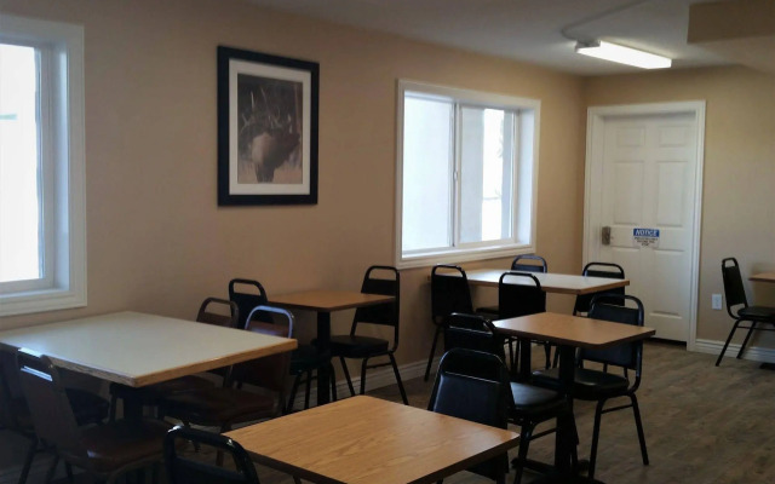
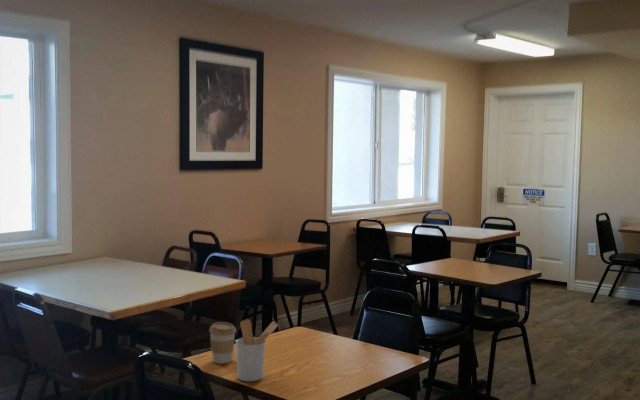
+ utensil holder [235,318,279,382]
+ coffee cup [208,321,237,365]
